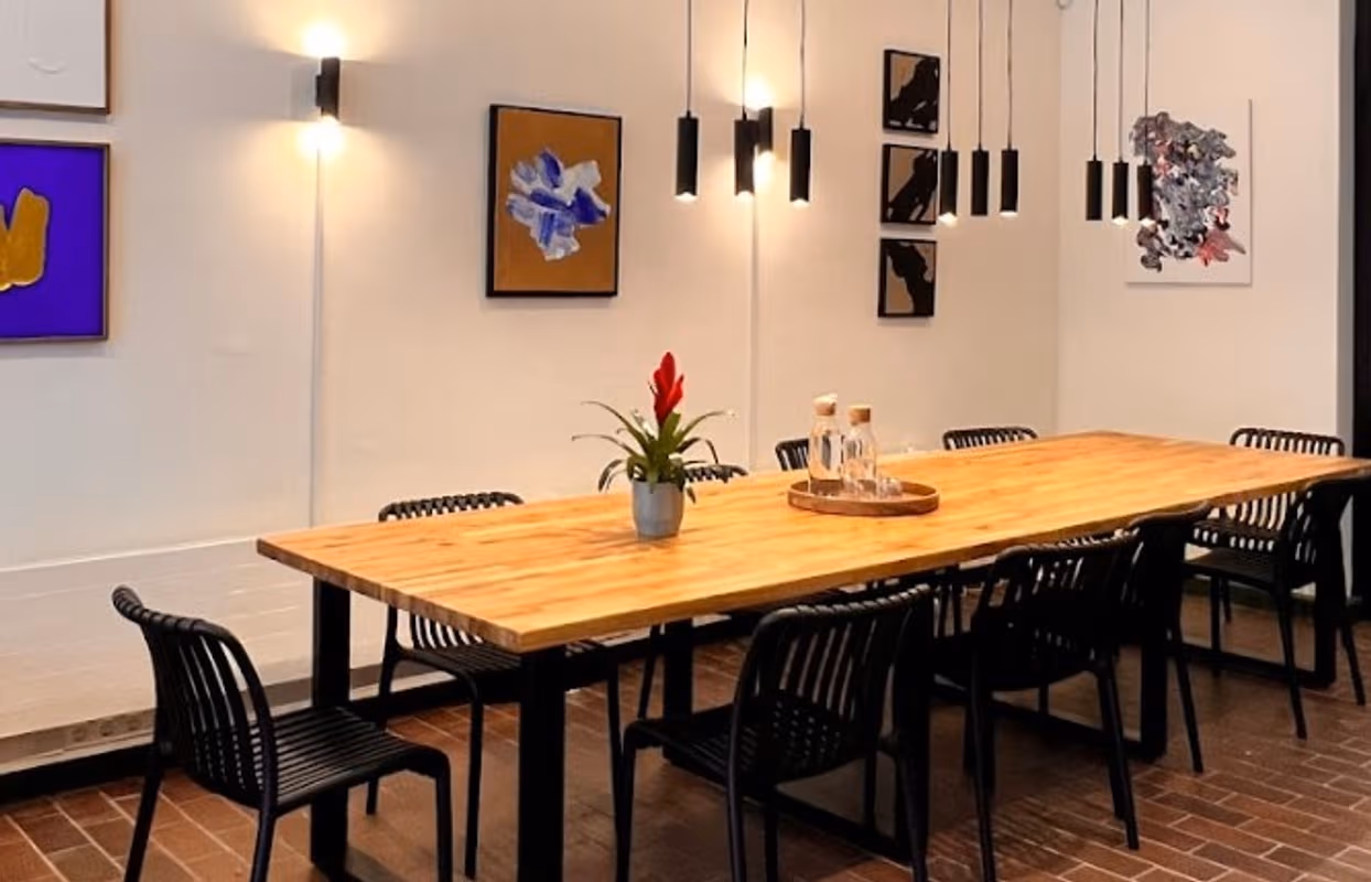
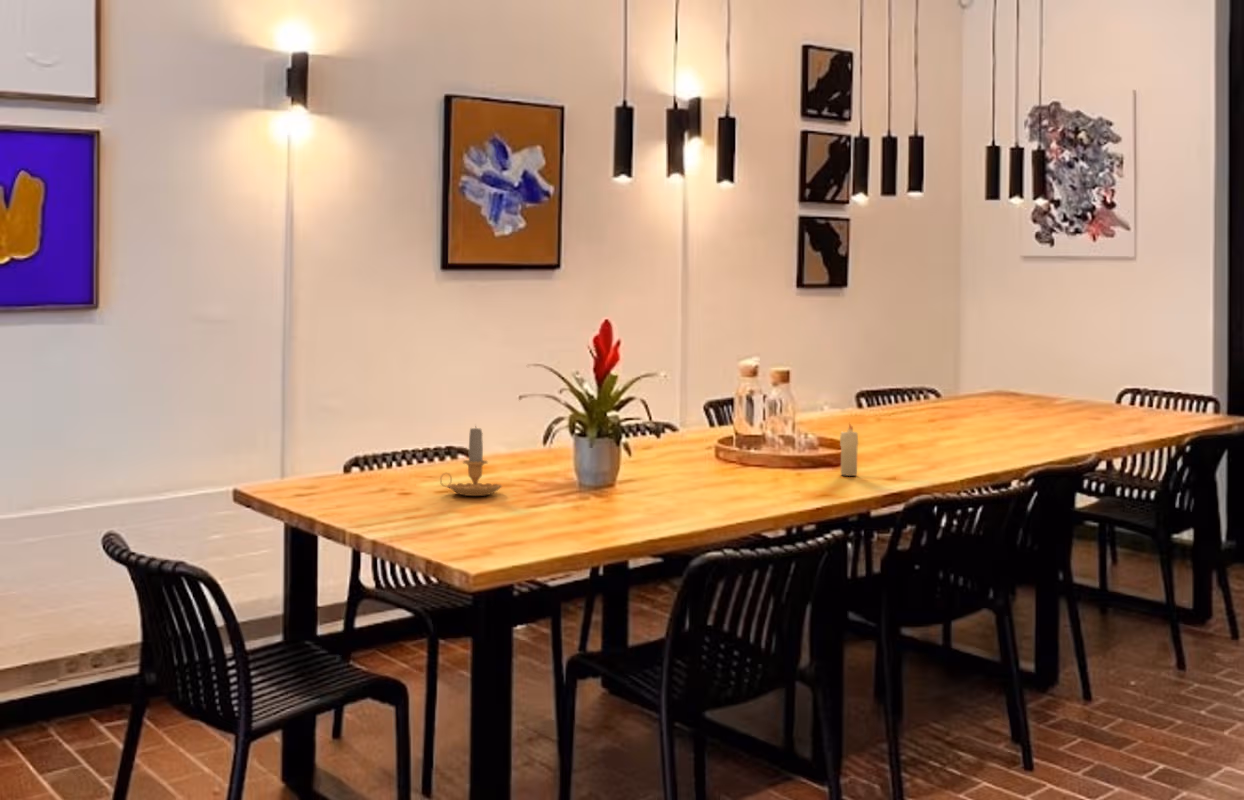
+ candle [439,423,503,497]
+ candle [839,422,859,477]
